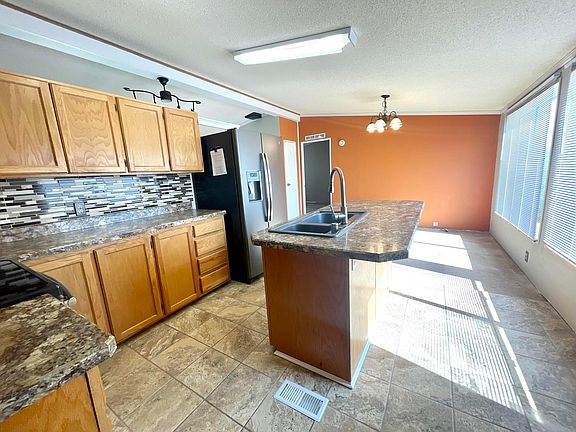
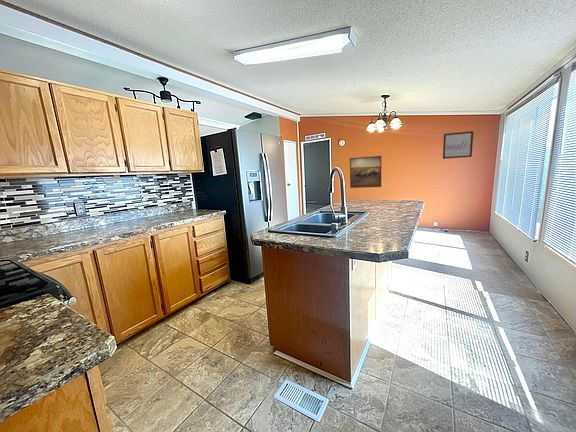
+ wall art [442,130,474,160]
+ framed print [349,155,382,189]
